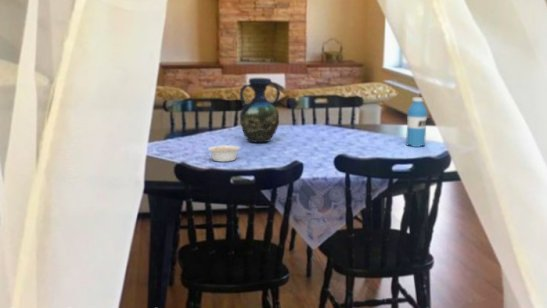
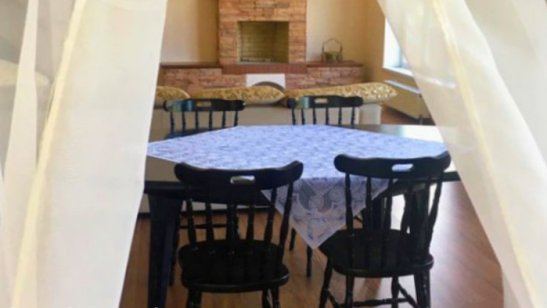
- vase [239,77,281,143]
- legume [207,144,247,163]
- water bottle [405,96,428,148]
